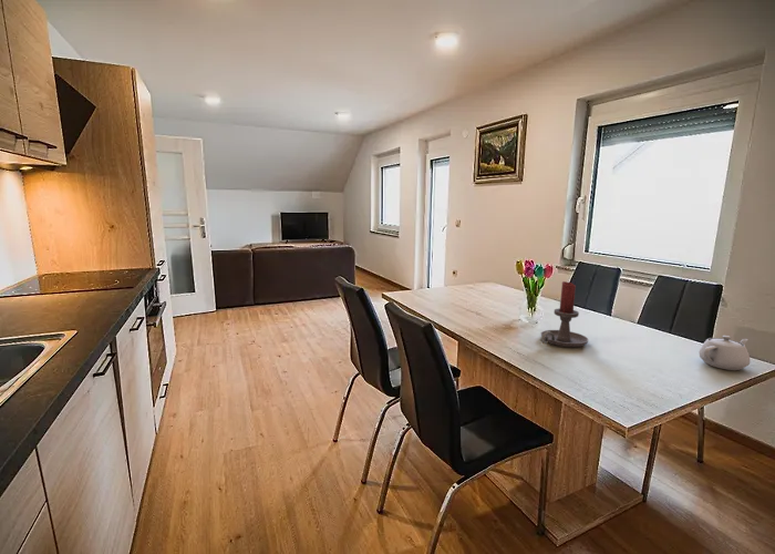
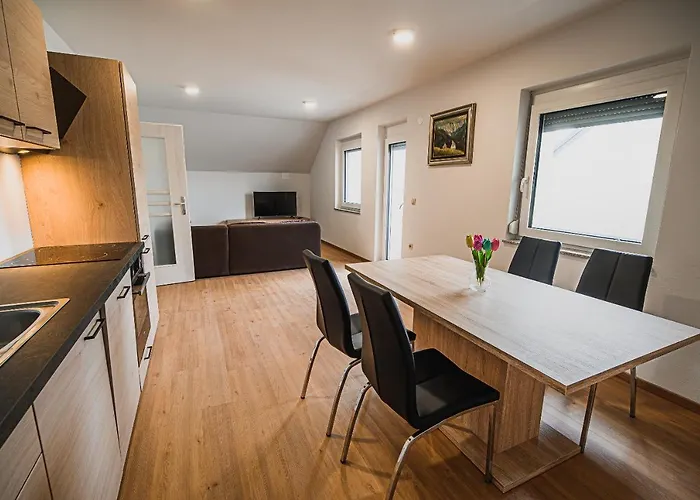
- teapot [698,335,751,371]
- candle holder [540,280,589,348]
